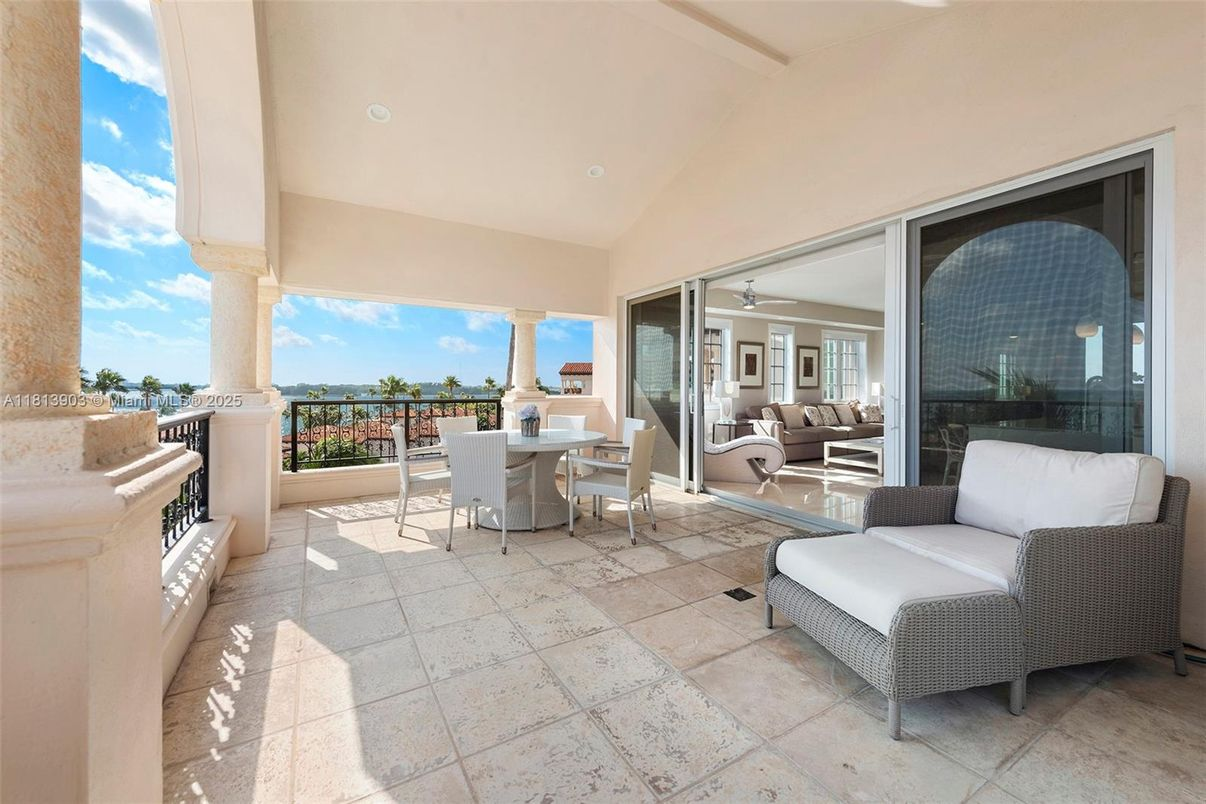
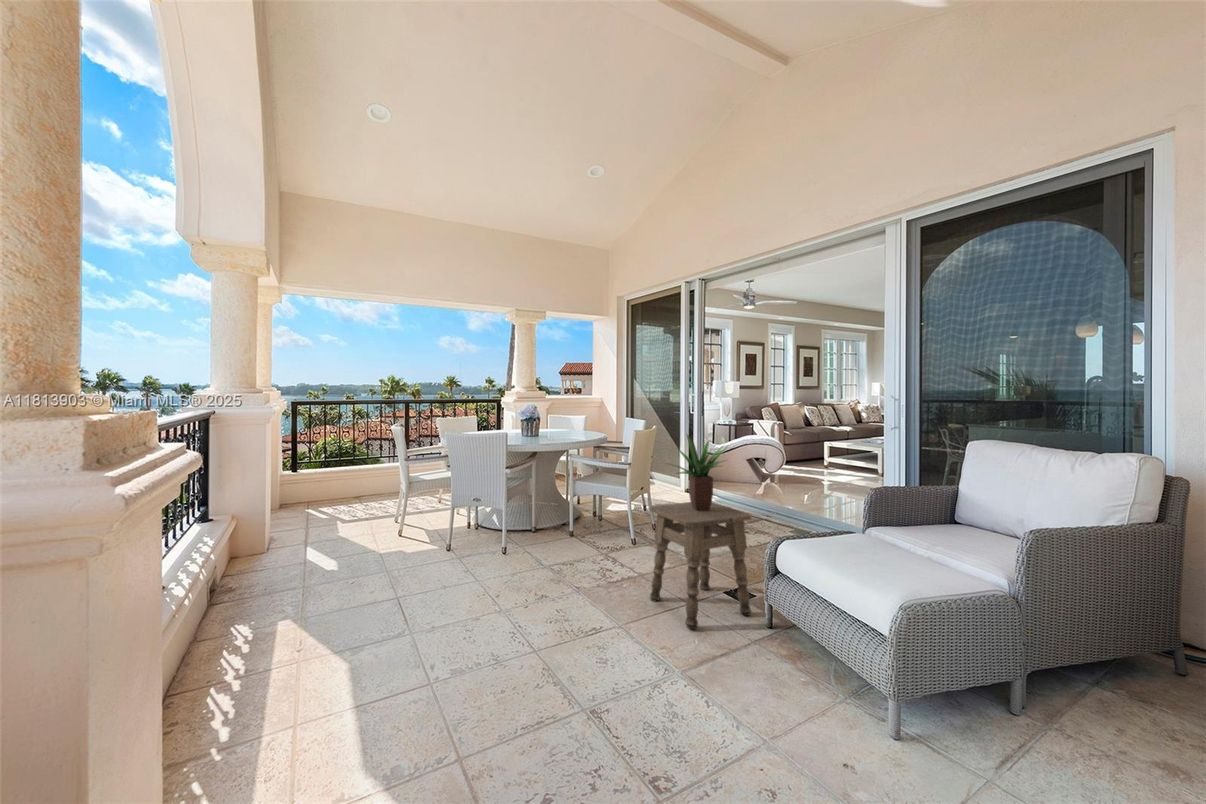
+ potted plant [665,432,731,511]
+ side table [649,501,752,630]
